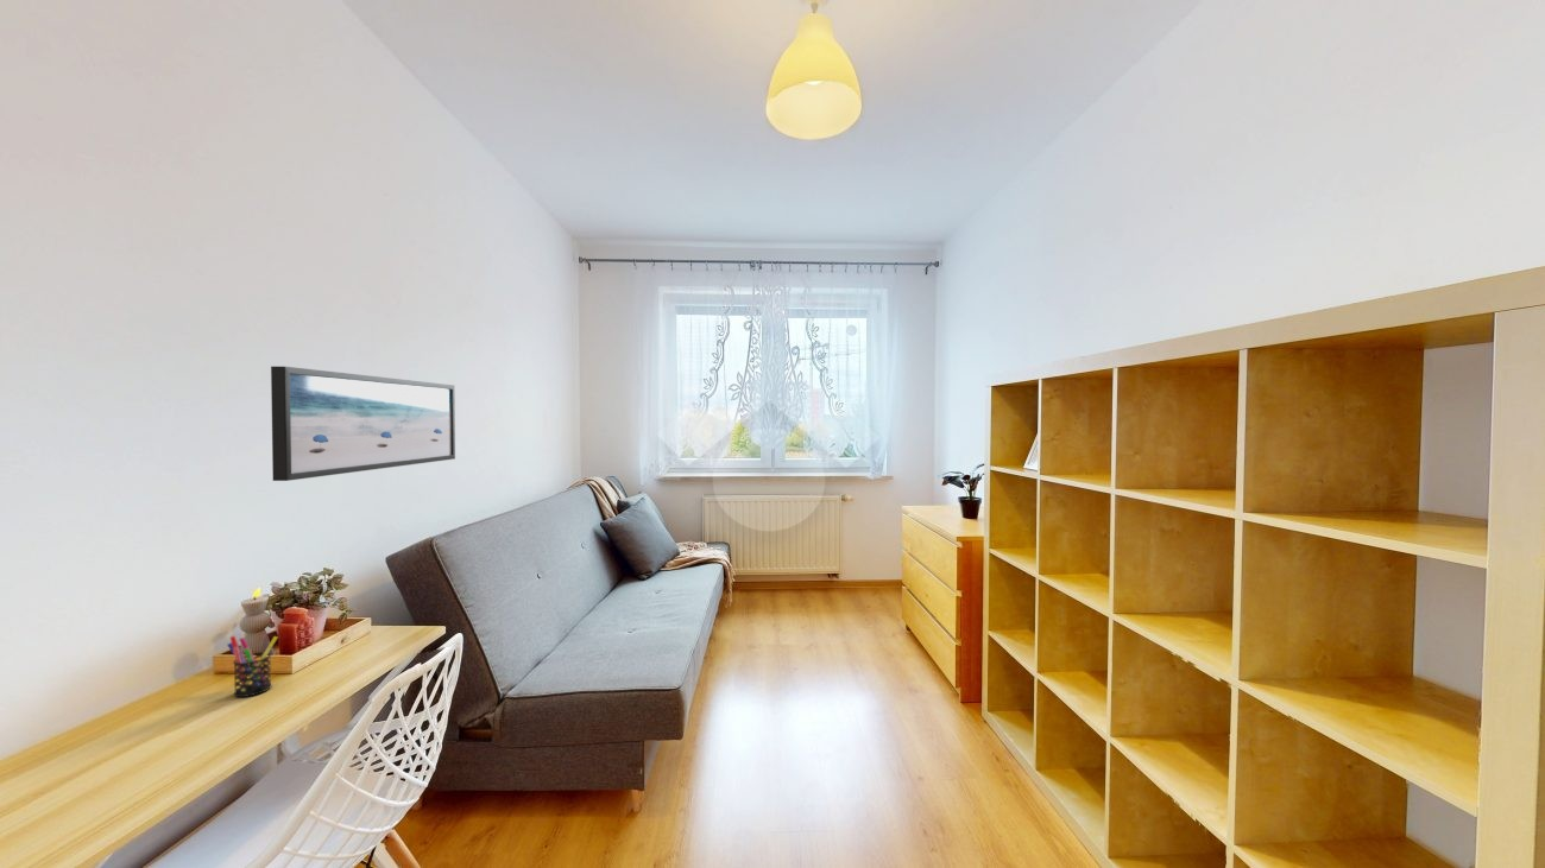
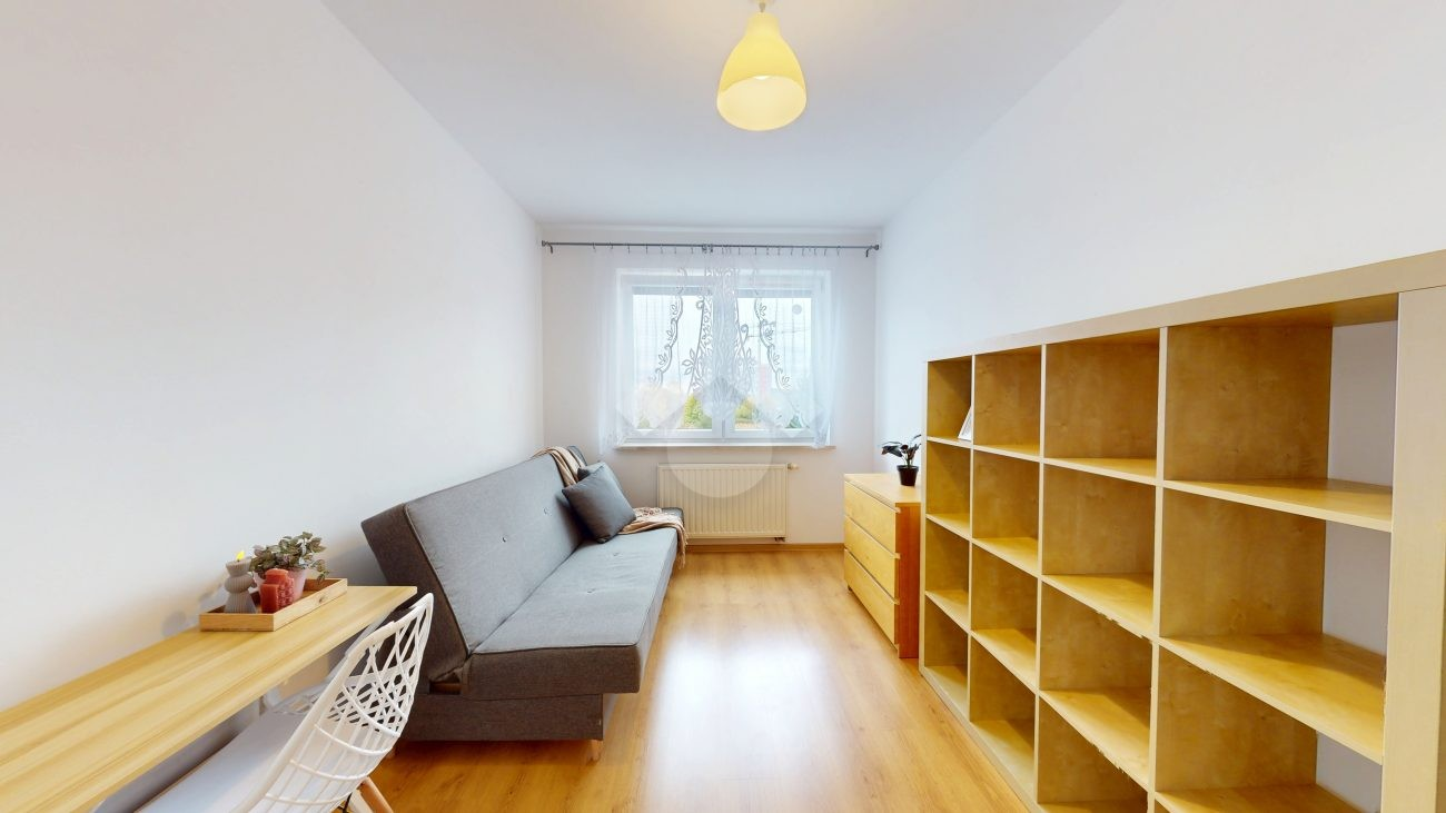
- pen holder [226,635,278,698]
- wall art [270,366,456,482]
